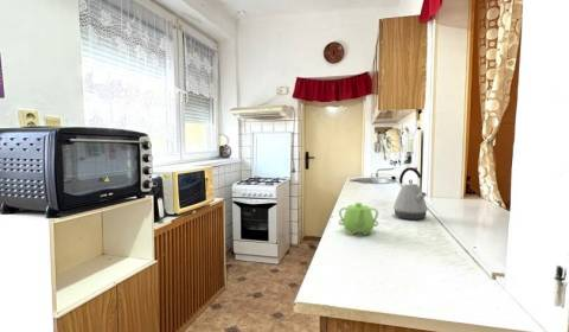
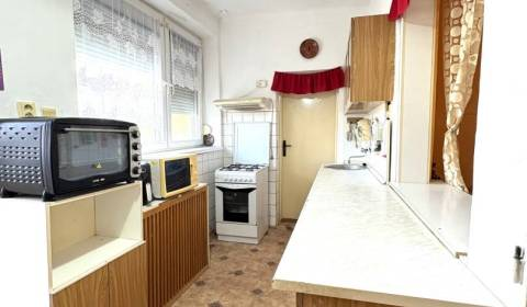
- kettle [392,166,428,221]
- teapot [338,202,379,236]
